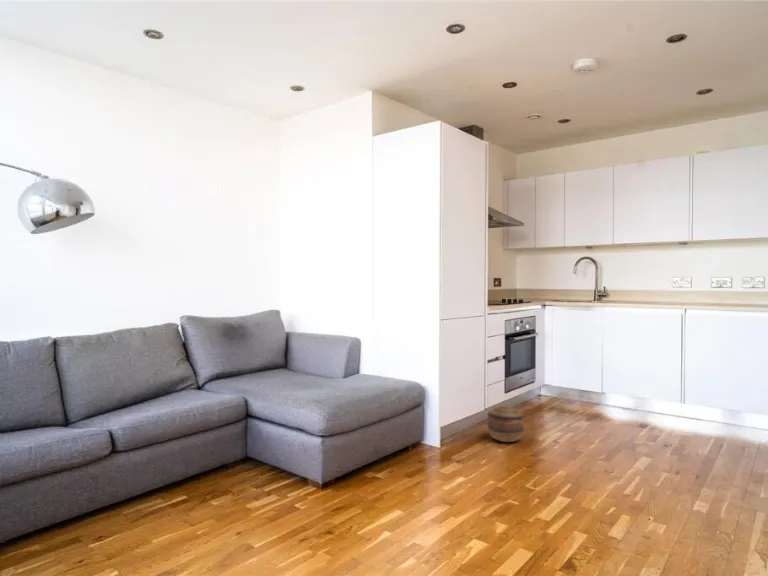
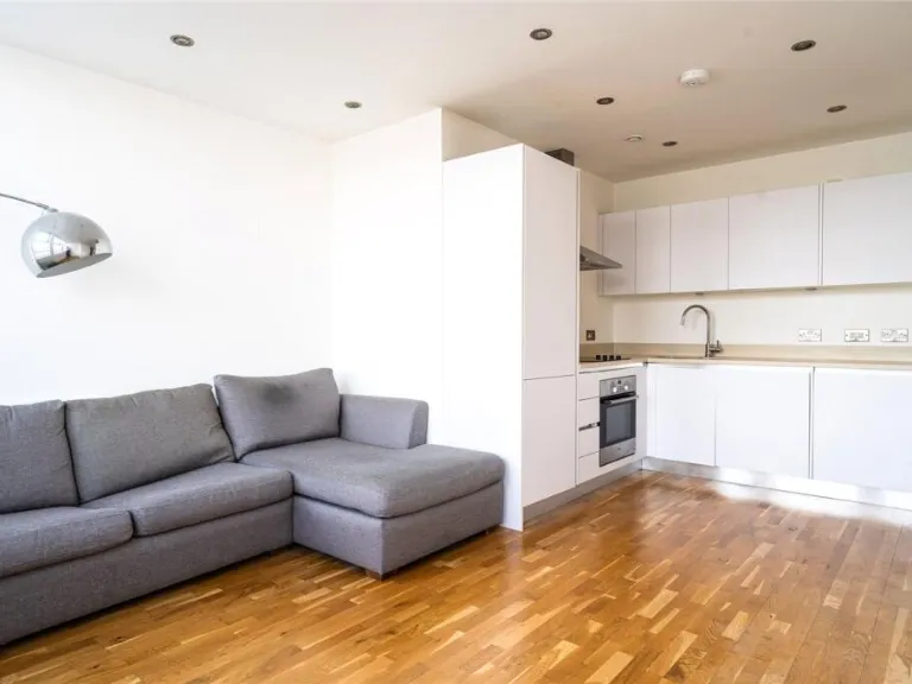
- basket [486,405,525,443]
